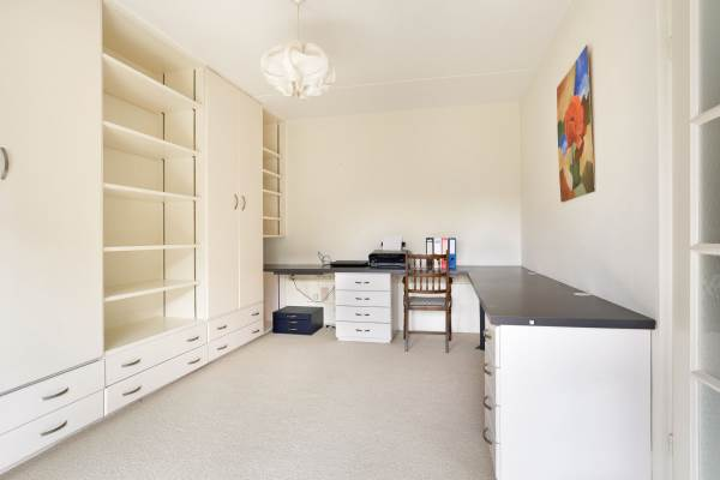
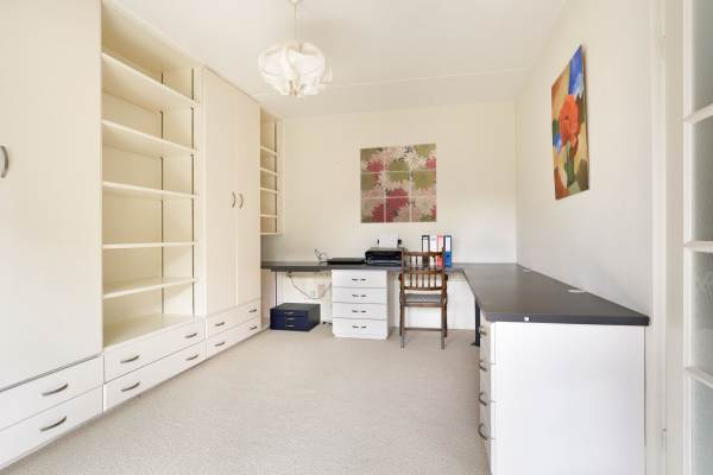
+ wall art [359,142,437,224]
